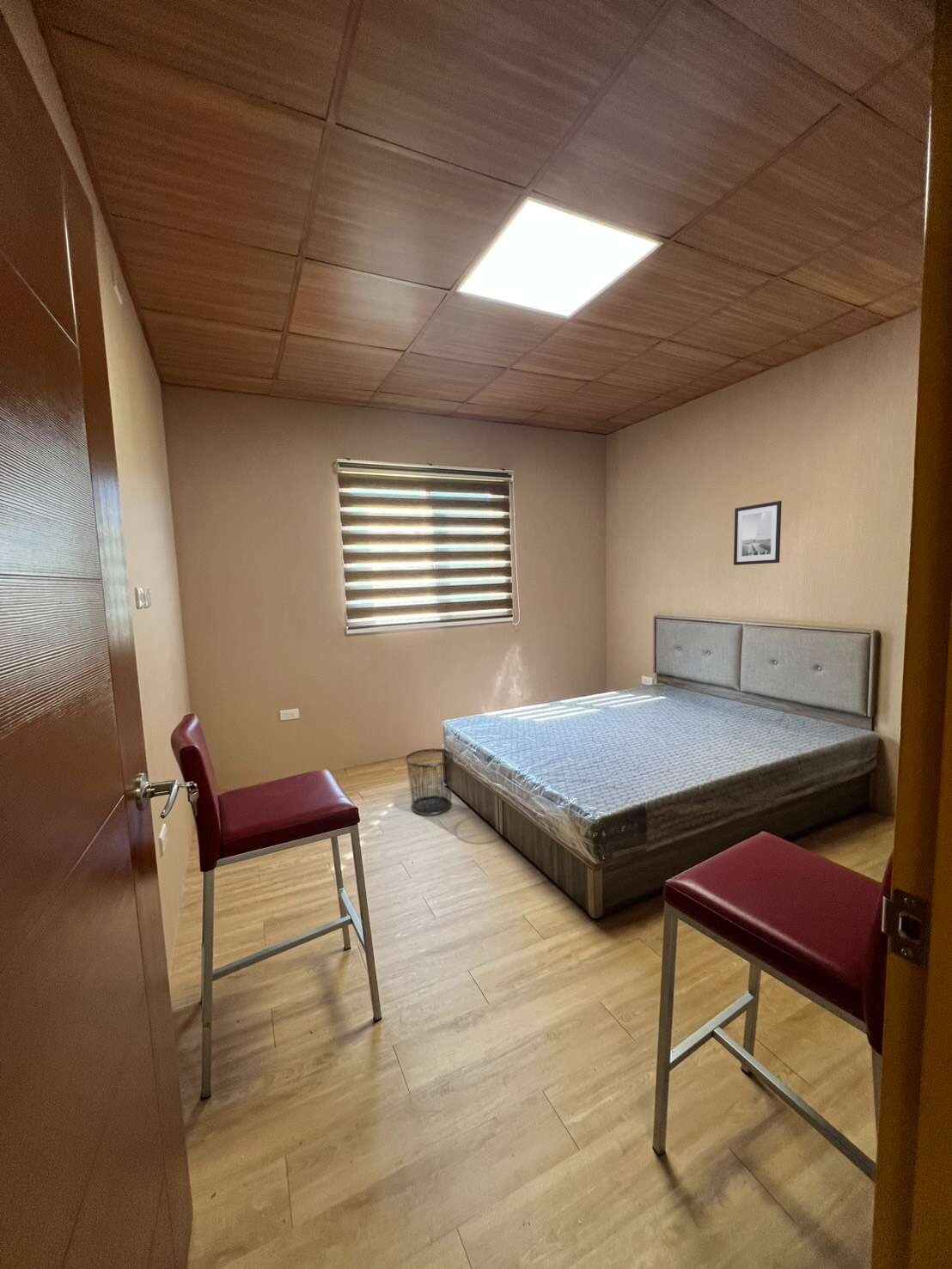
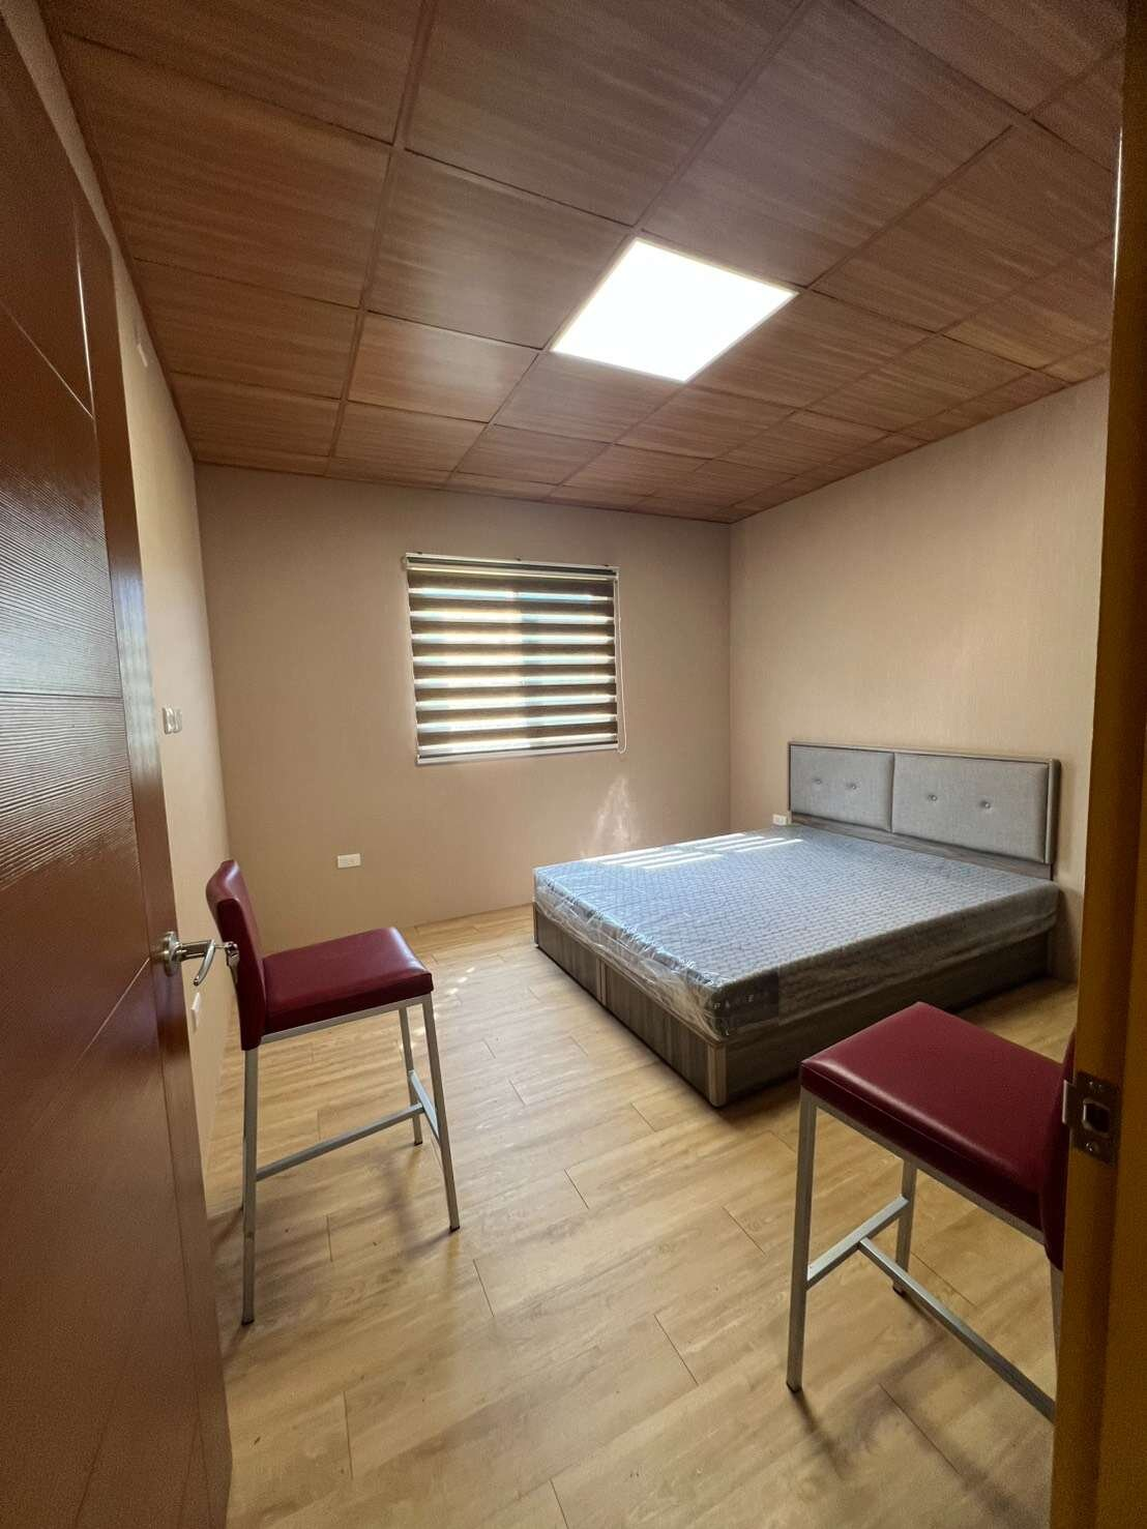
- waste bin [405,748,455,816]
- wall art [733,500,782,566]
